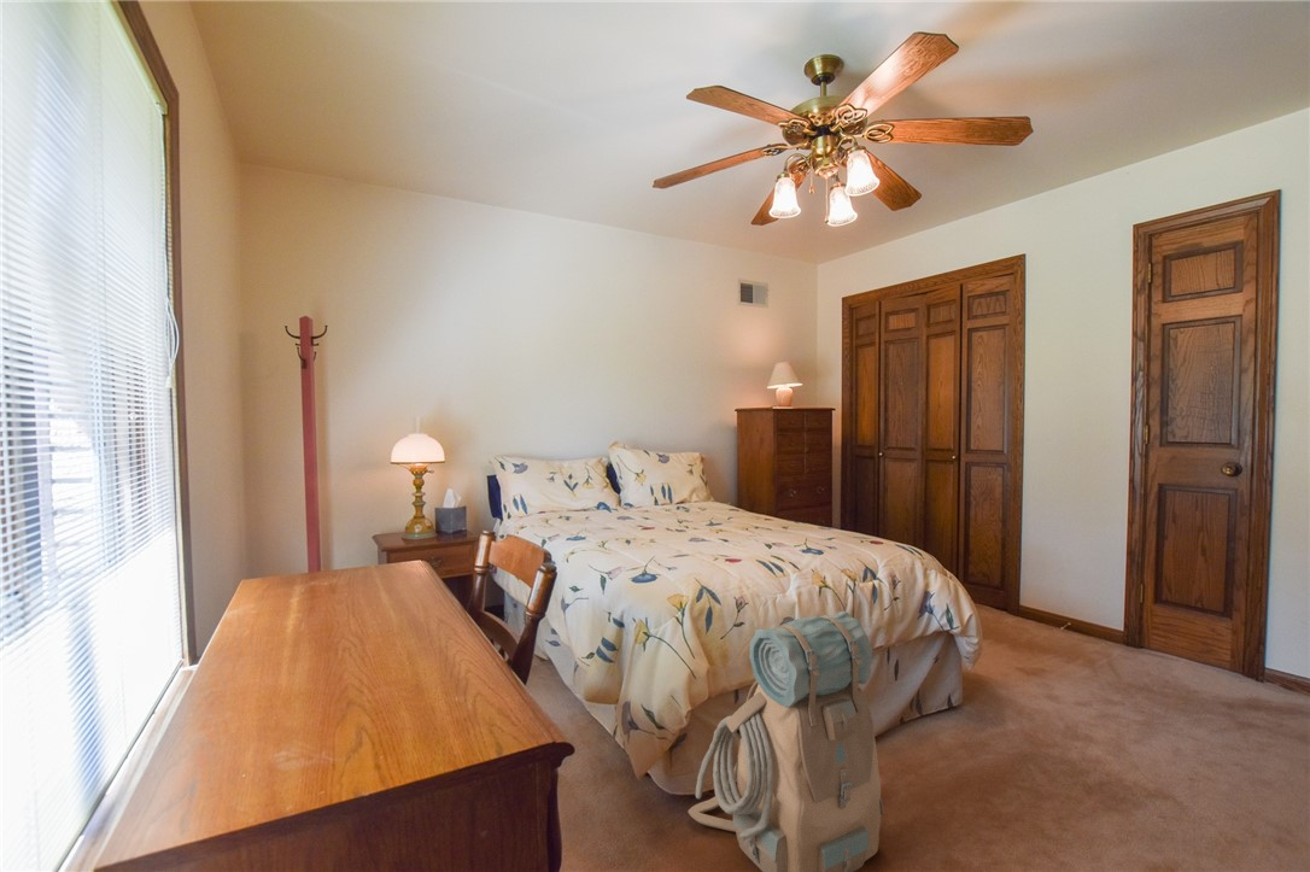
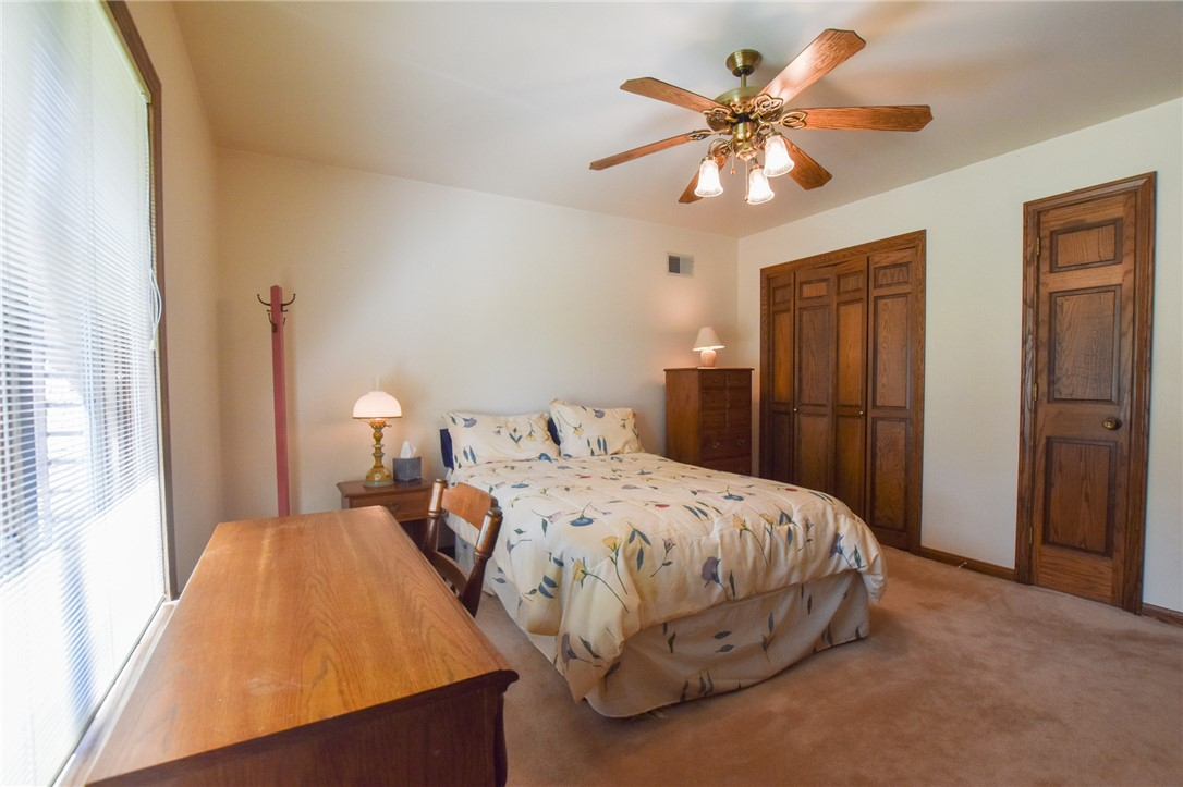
- backpack [688,610,884,872]
